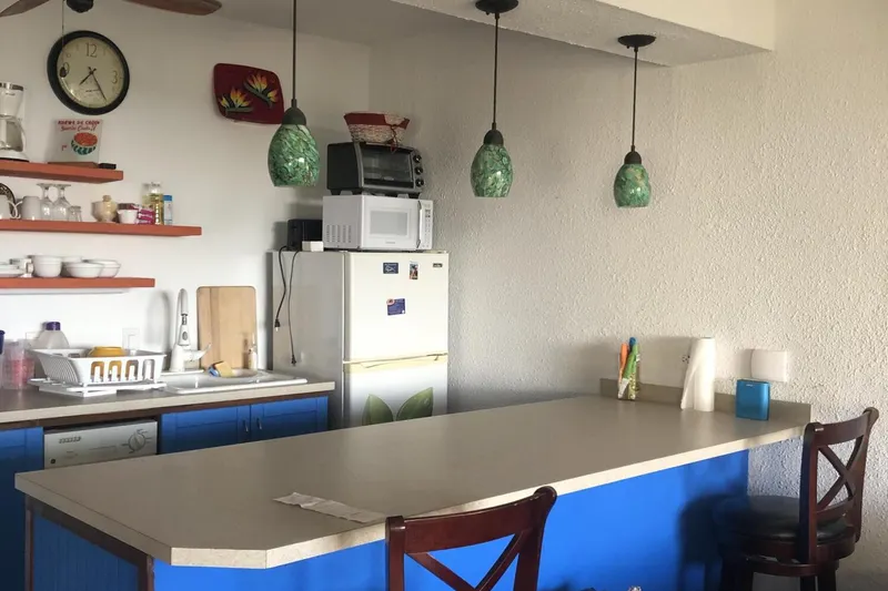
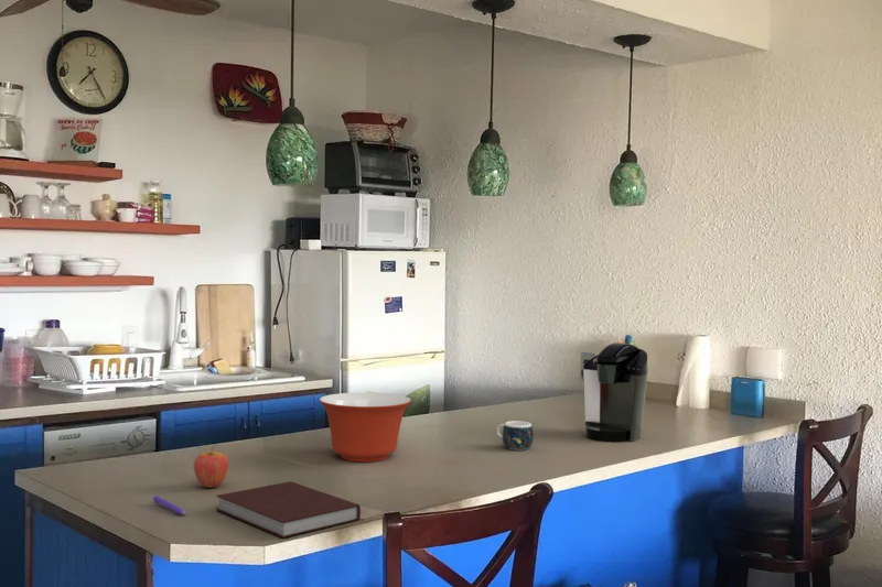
+ coffee maker [579,341,649,443]
+ fruit [193,444,230,489]
+ mixing bowl [319,391,412,463]
+ notebook [215,480,362,539]
+ mug [496,420,535,452]
+ pen [152,494,187,515]
